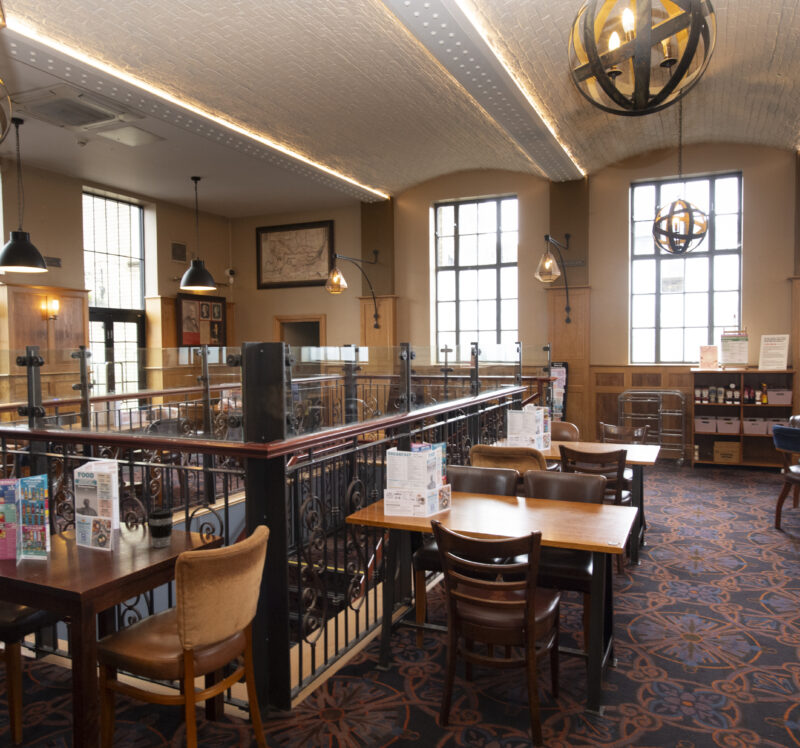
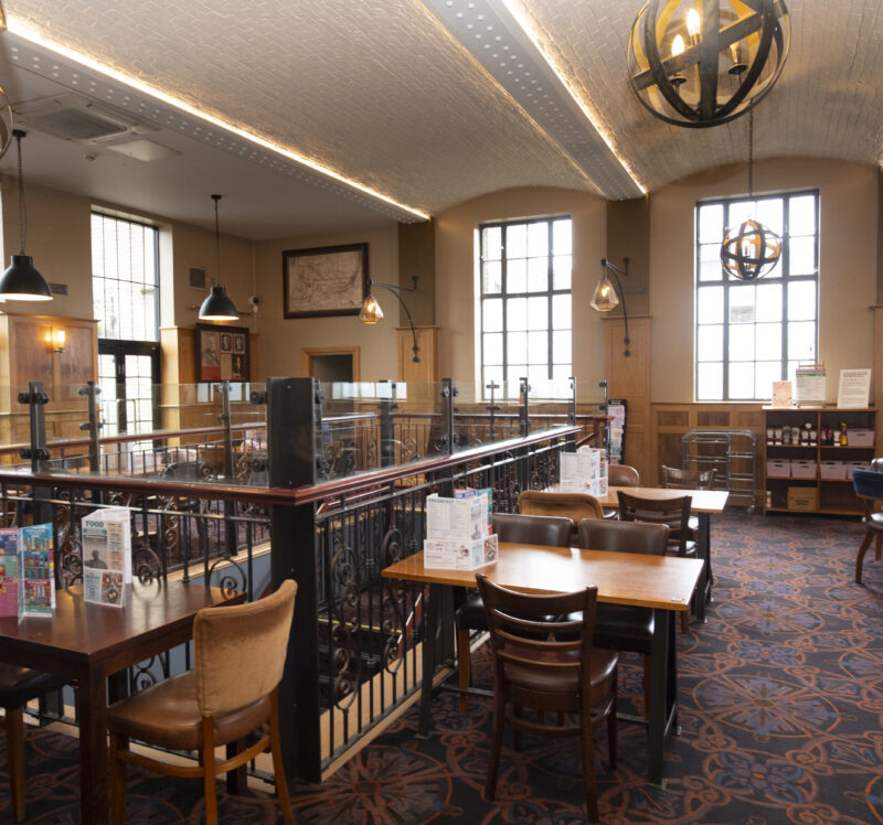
- coffee cup [147,508,175,548]
